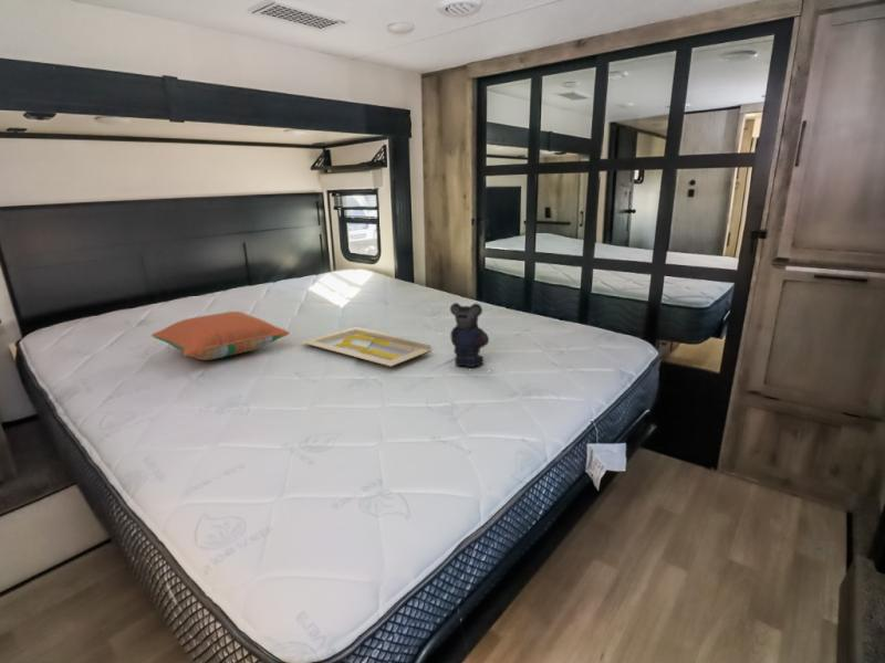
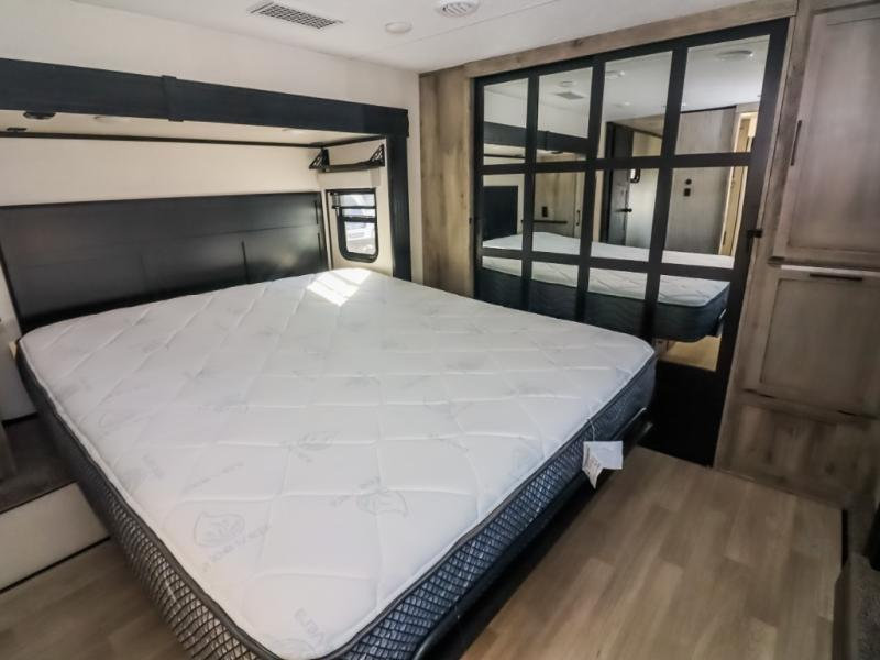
- bear [449,302,490,370]
- pillow [150,311,291,361]
- serving tray [300,326,431,368]
